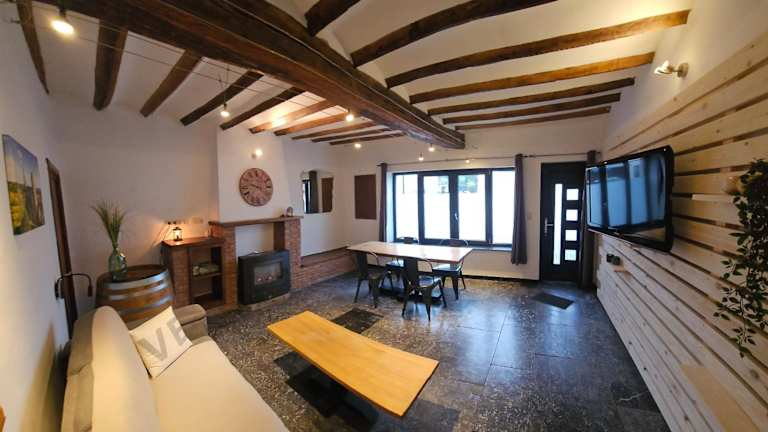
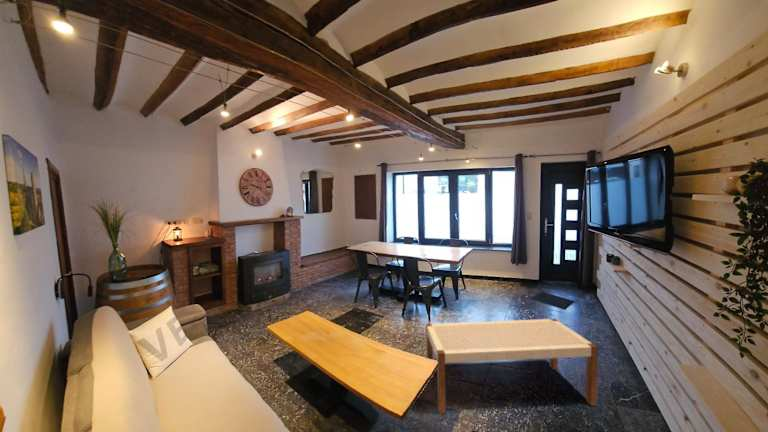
+ bench [425,317,599,414]
